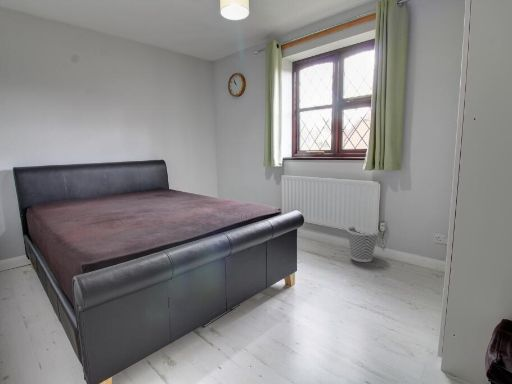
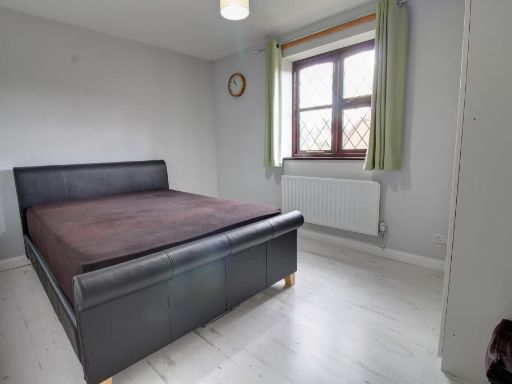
- wastebasket [346,225,380,263]
